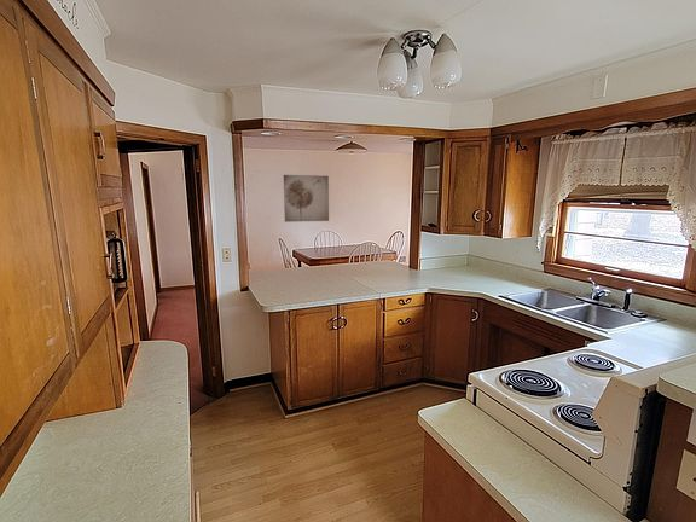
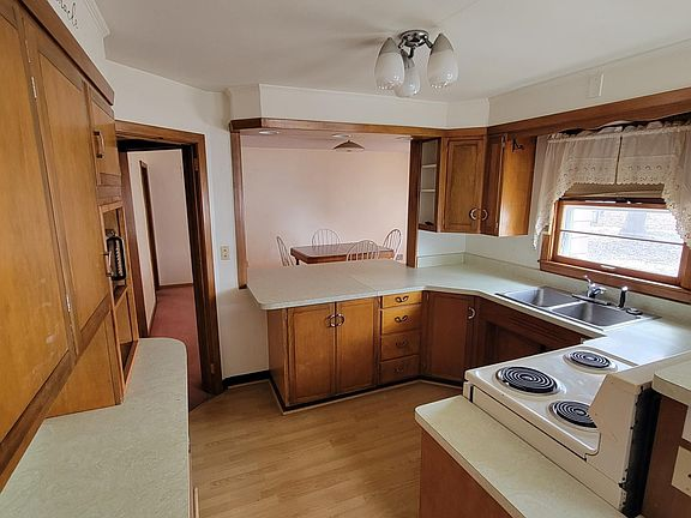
- wall art [283,174,330,224]
